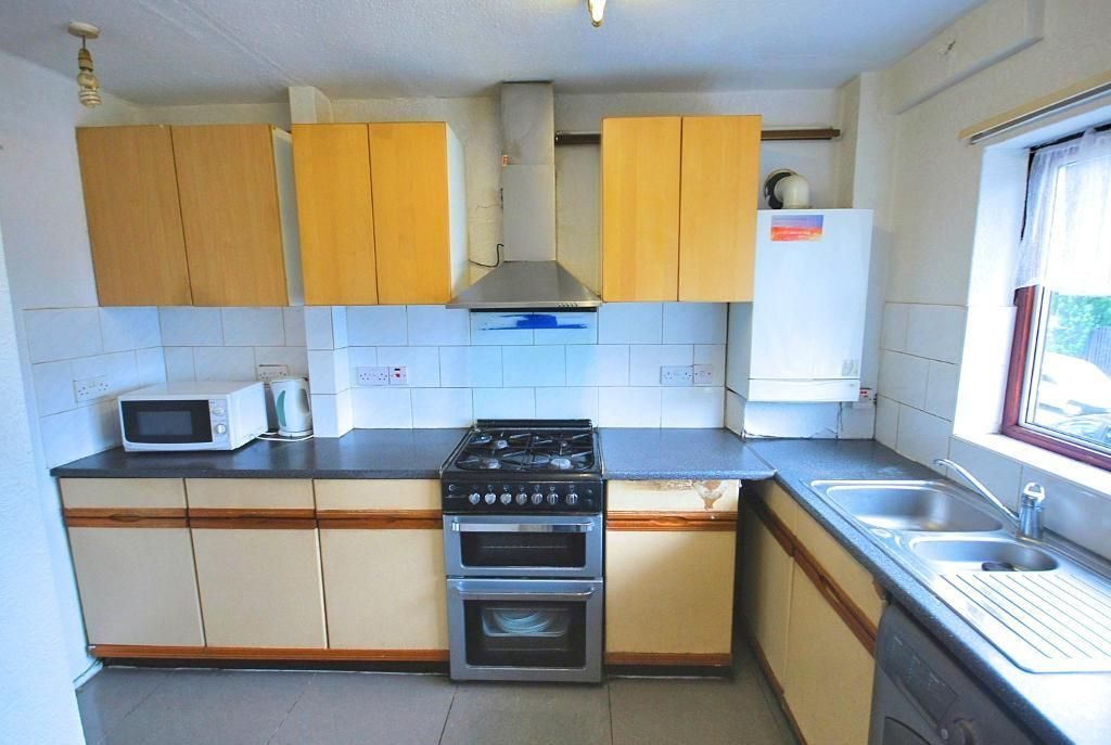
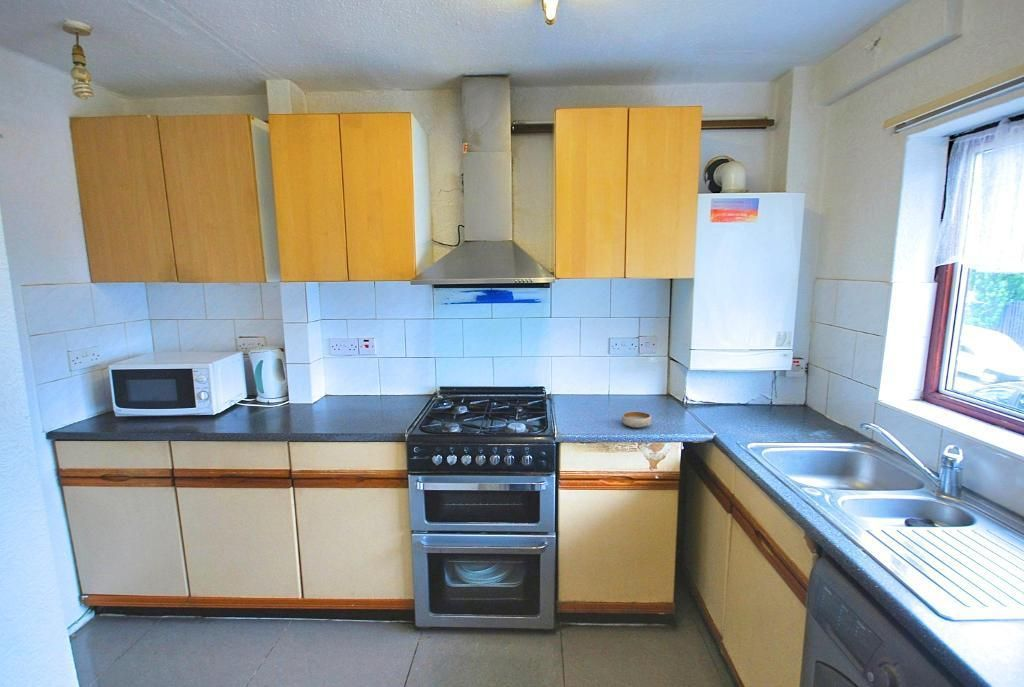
+ bowl [621,410,653,429]
